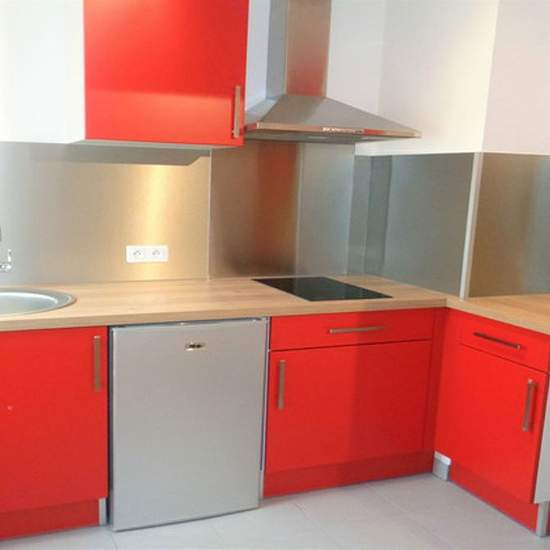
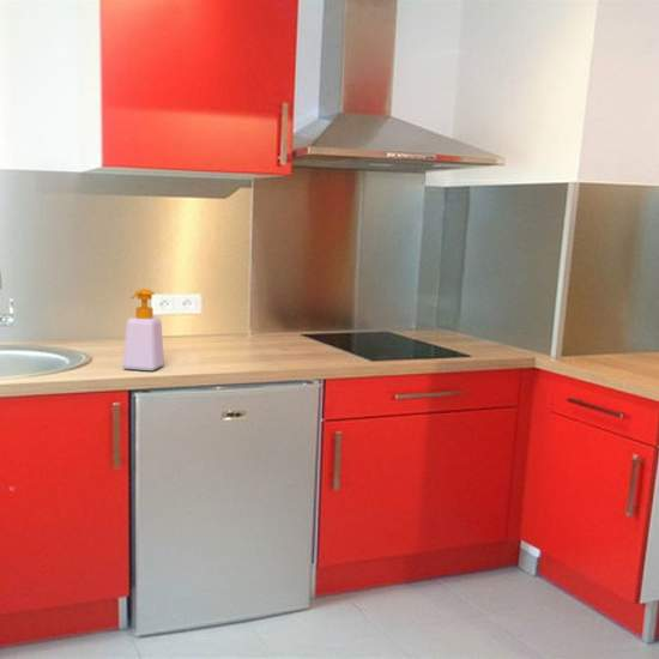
+ soap bottle [121,288,165,371]
